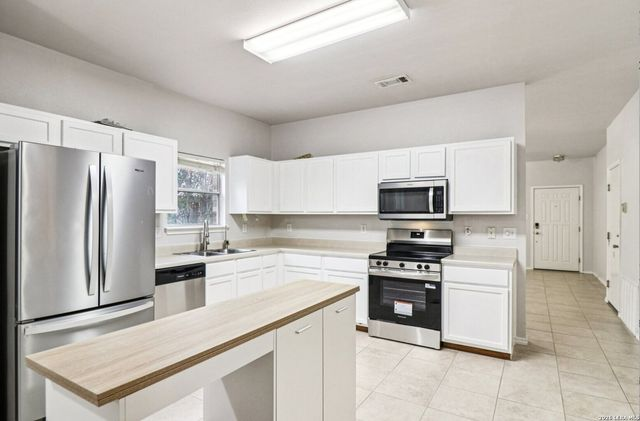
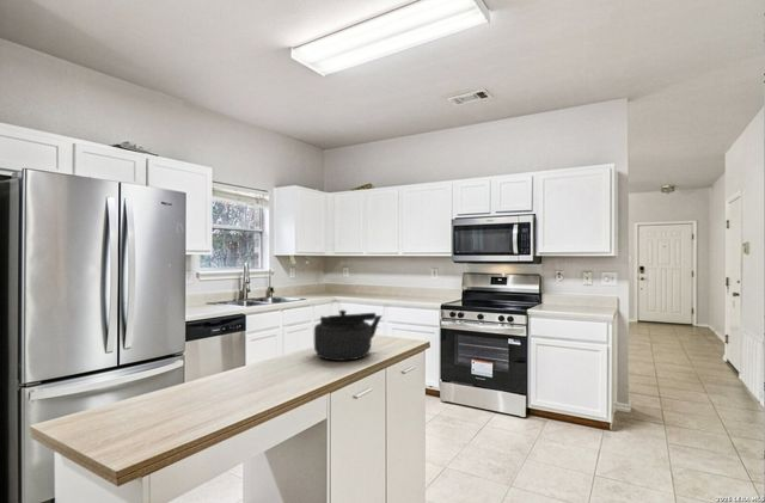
+ kettle [313,308,384,362]
